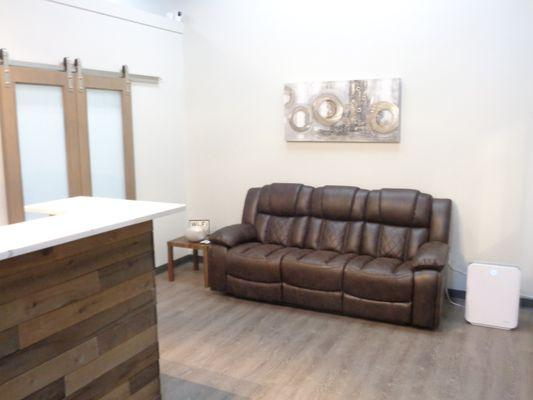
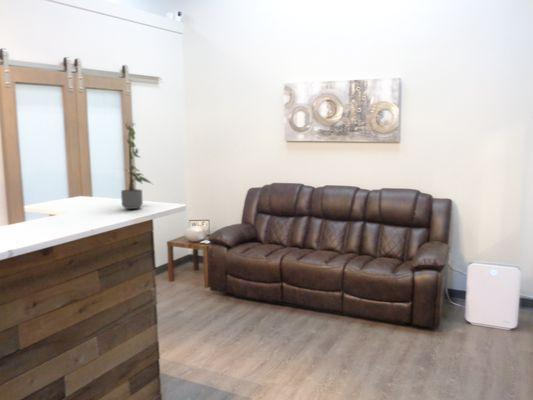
+ potted plant [117,120,153,210]
